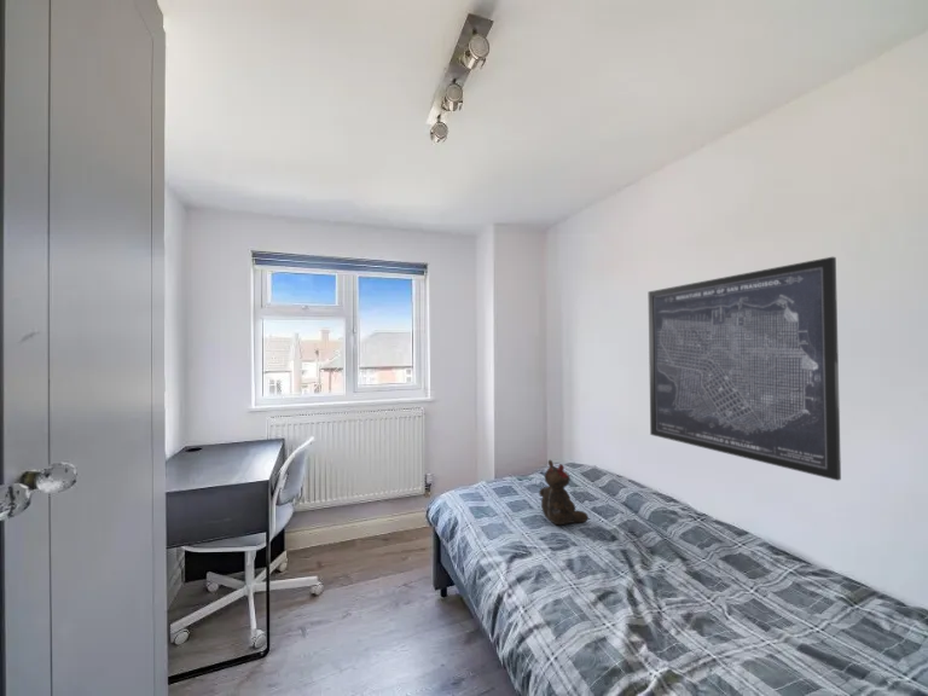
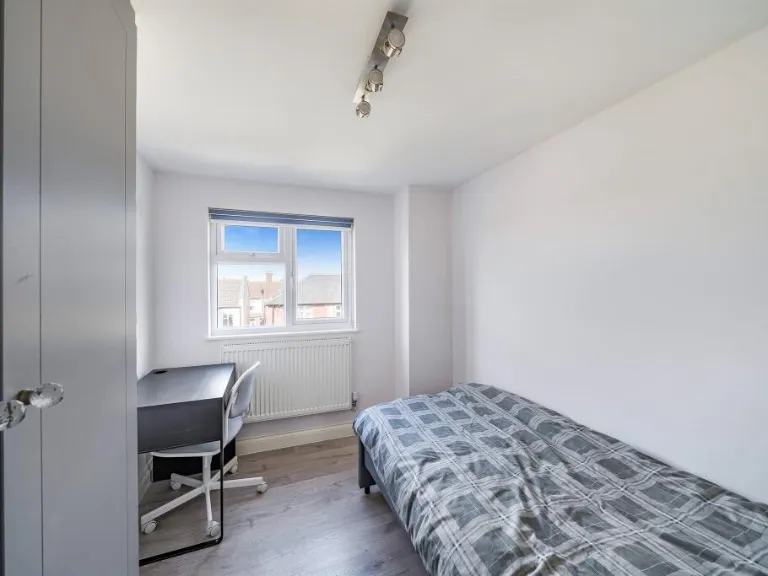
- teddy bear [538,459,590,526]
- wall art [646,256,842,482]
